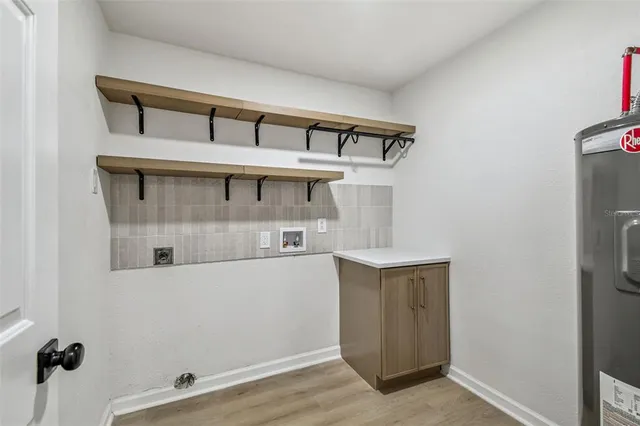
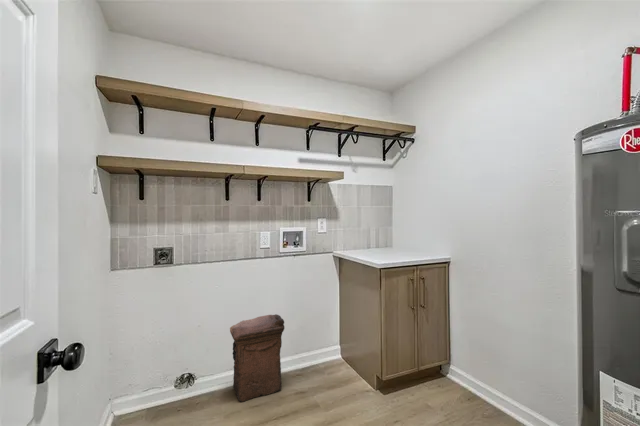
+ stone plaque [229,313,286,403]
